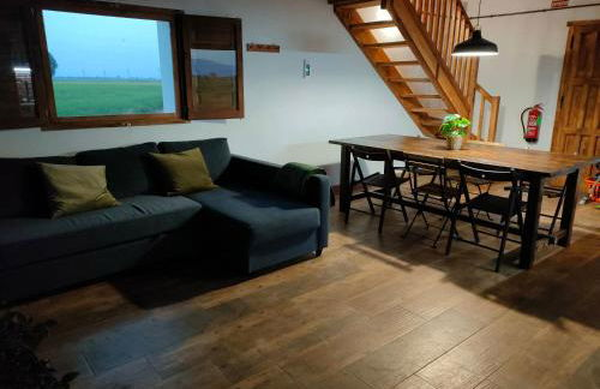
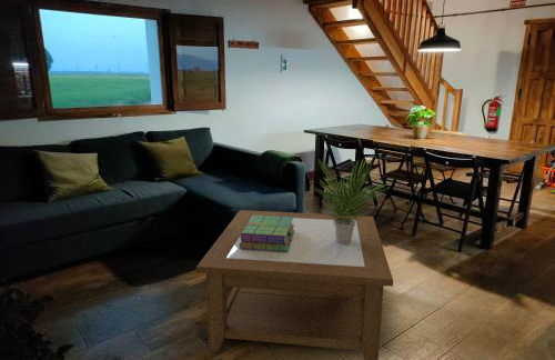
+ potted plant [306,157,391,243]
+ coffee table [195,209,394,360]
+ stack of books [240,216,294,252]
